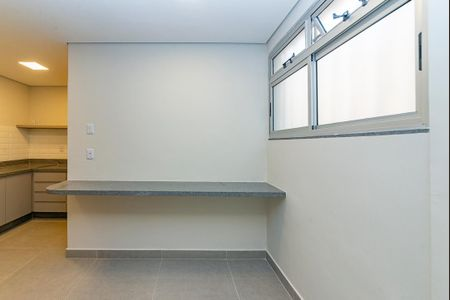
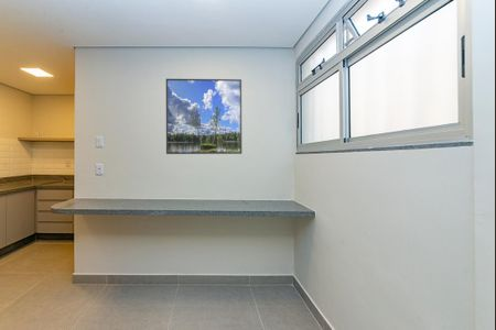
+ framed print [165,78,242,155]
